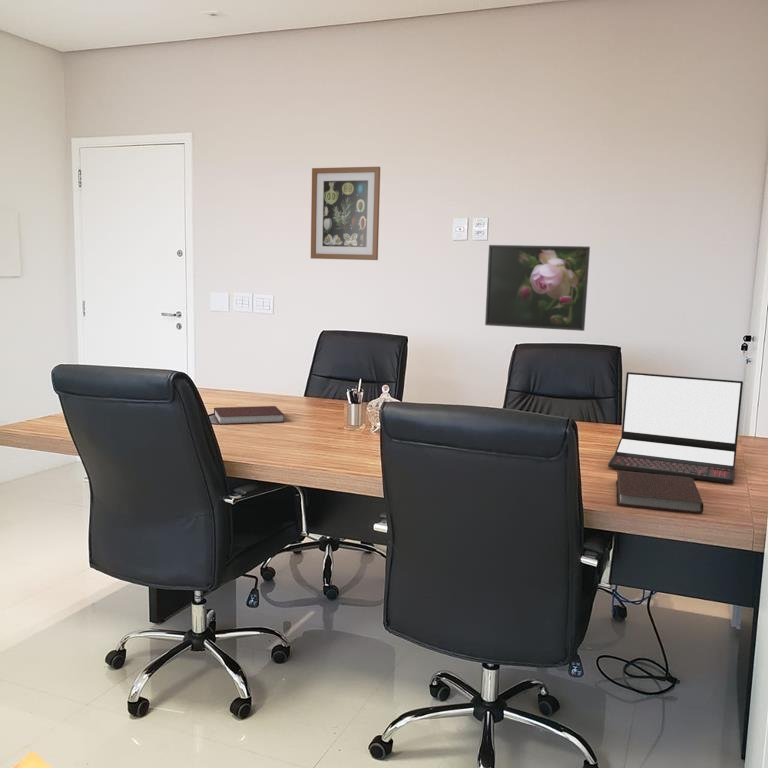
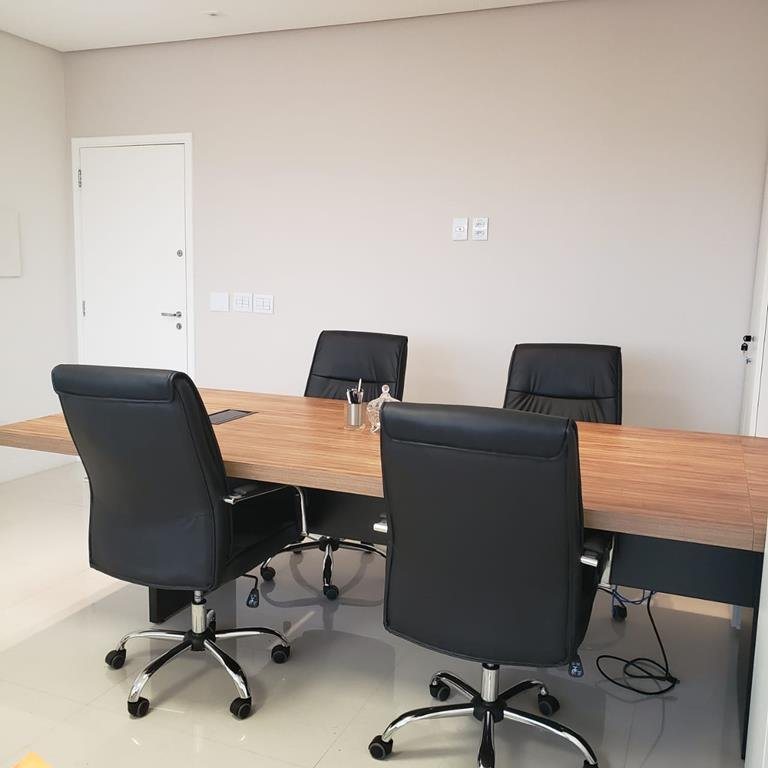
- laptop [607,371,744,484]
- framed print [484,244,591,332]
- notebook [213,405,285,425]
- wall art [310,166,381,261]
- notebook [615,469,704,515]
